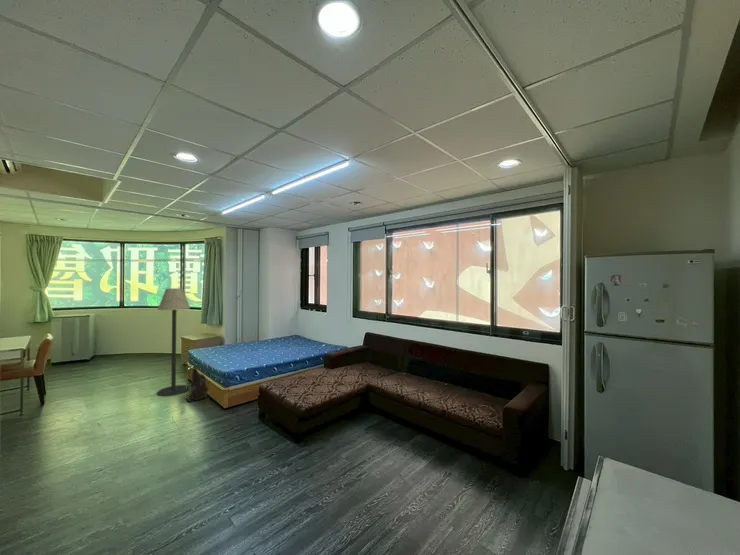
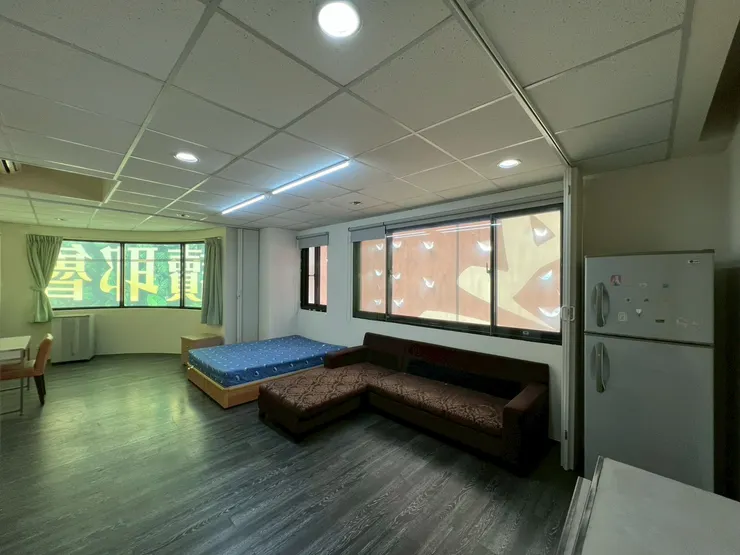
- floor lamp [156,287,191,397]
- shoulder bag [183,365,209,403]
